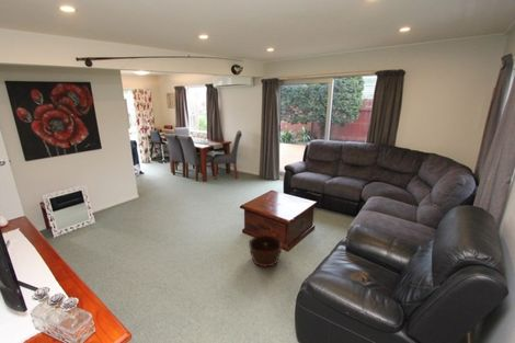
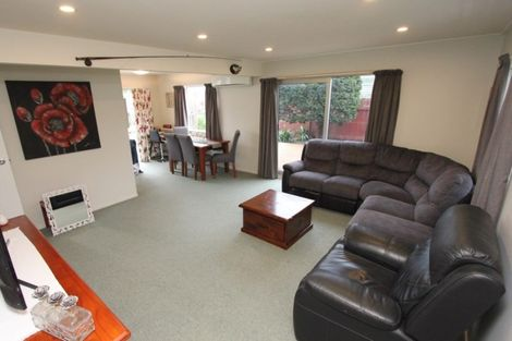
- basket [248,233,284,268]
